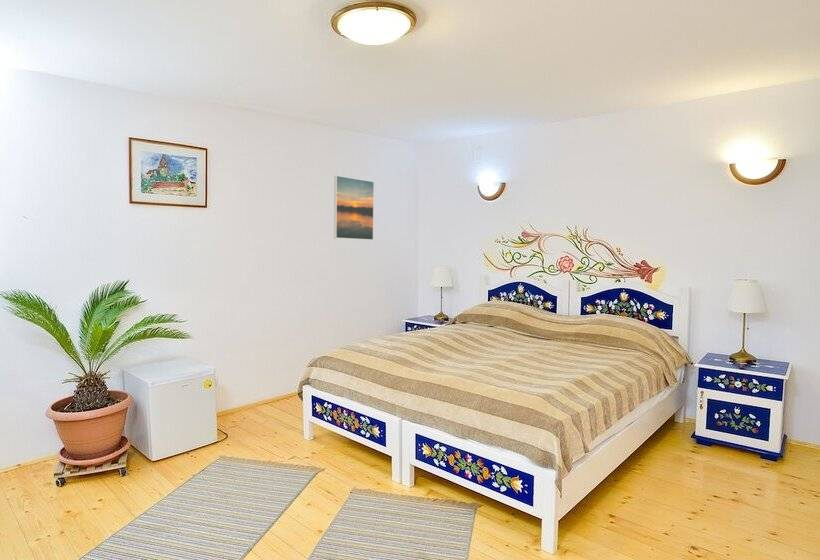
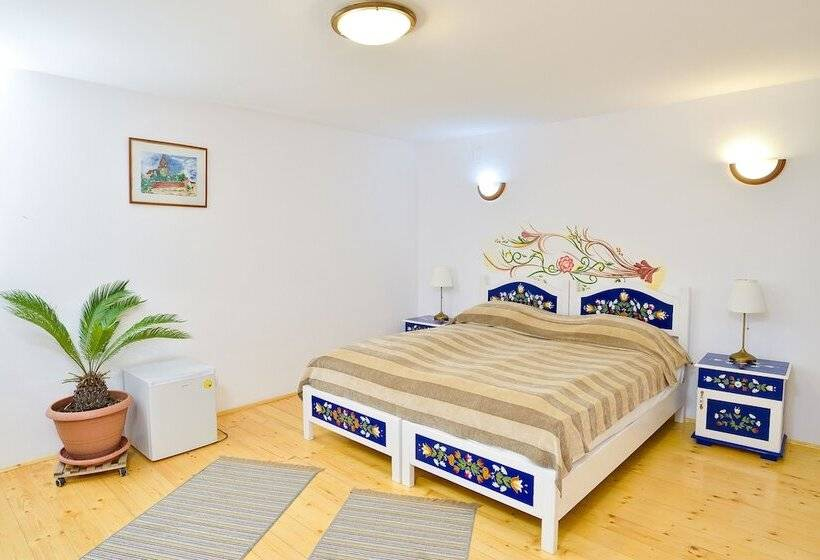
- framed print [333,175,375,241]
